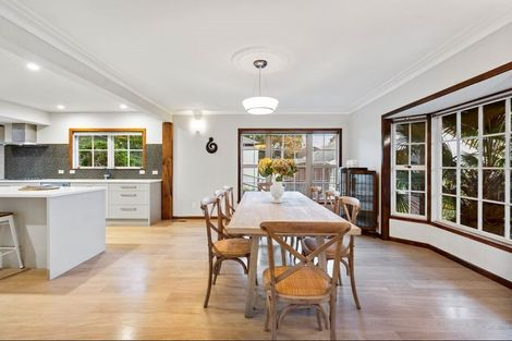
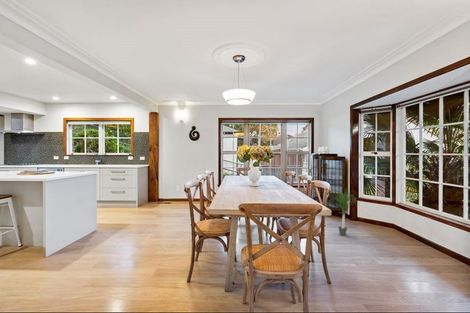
+ potted plant [327,187,360,237]
